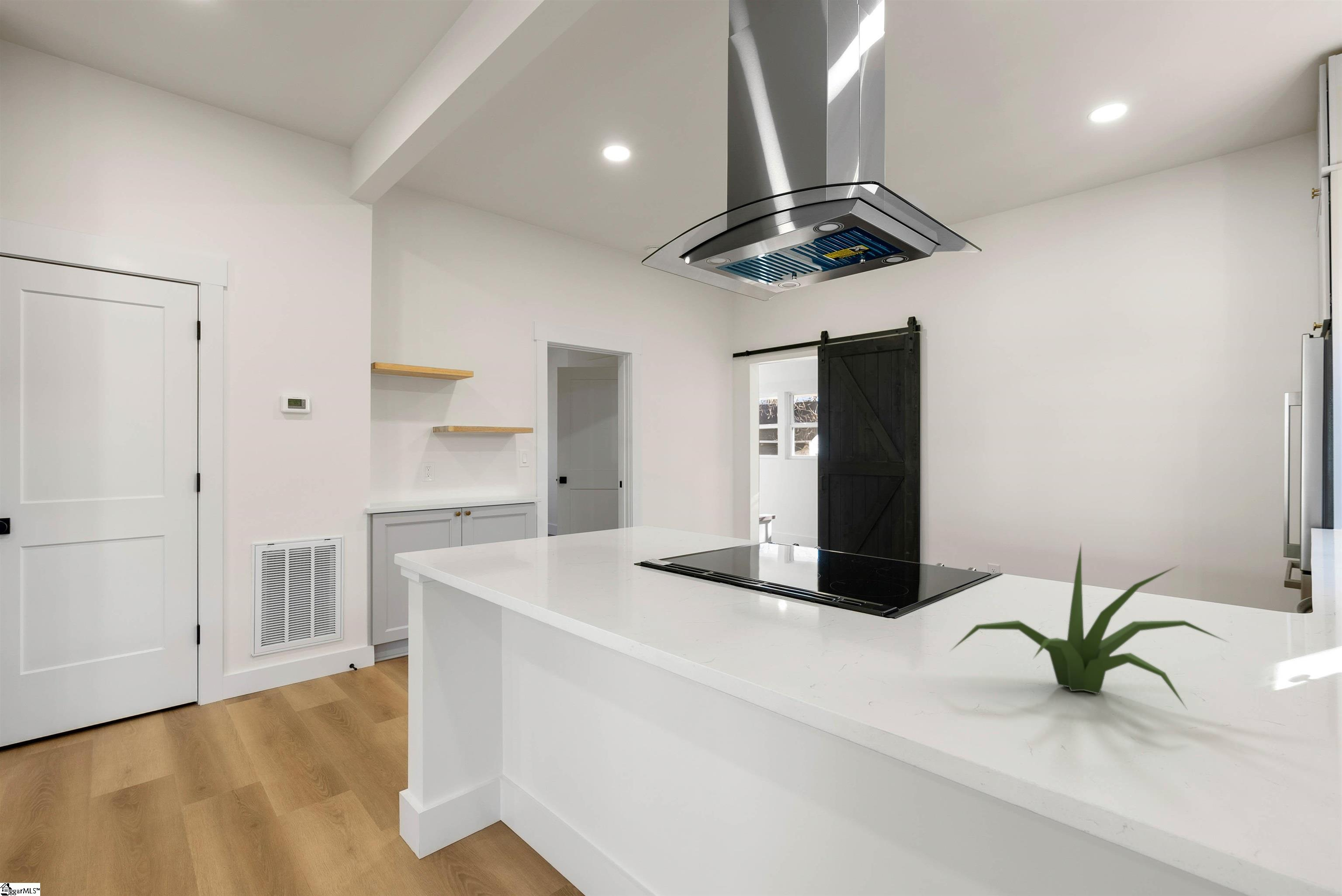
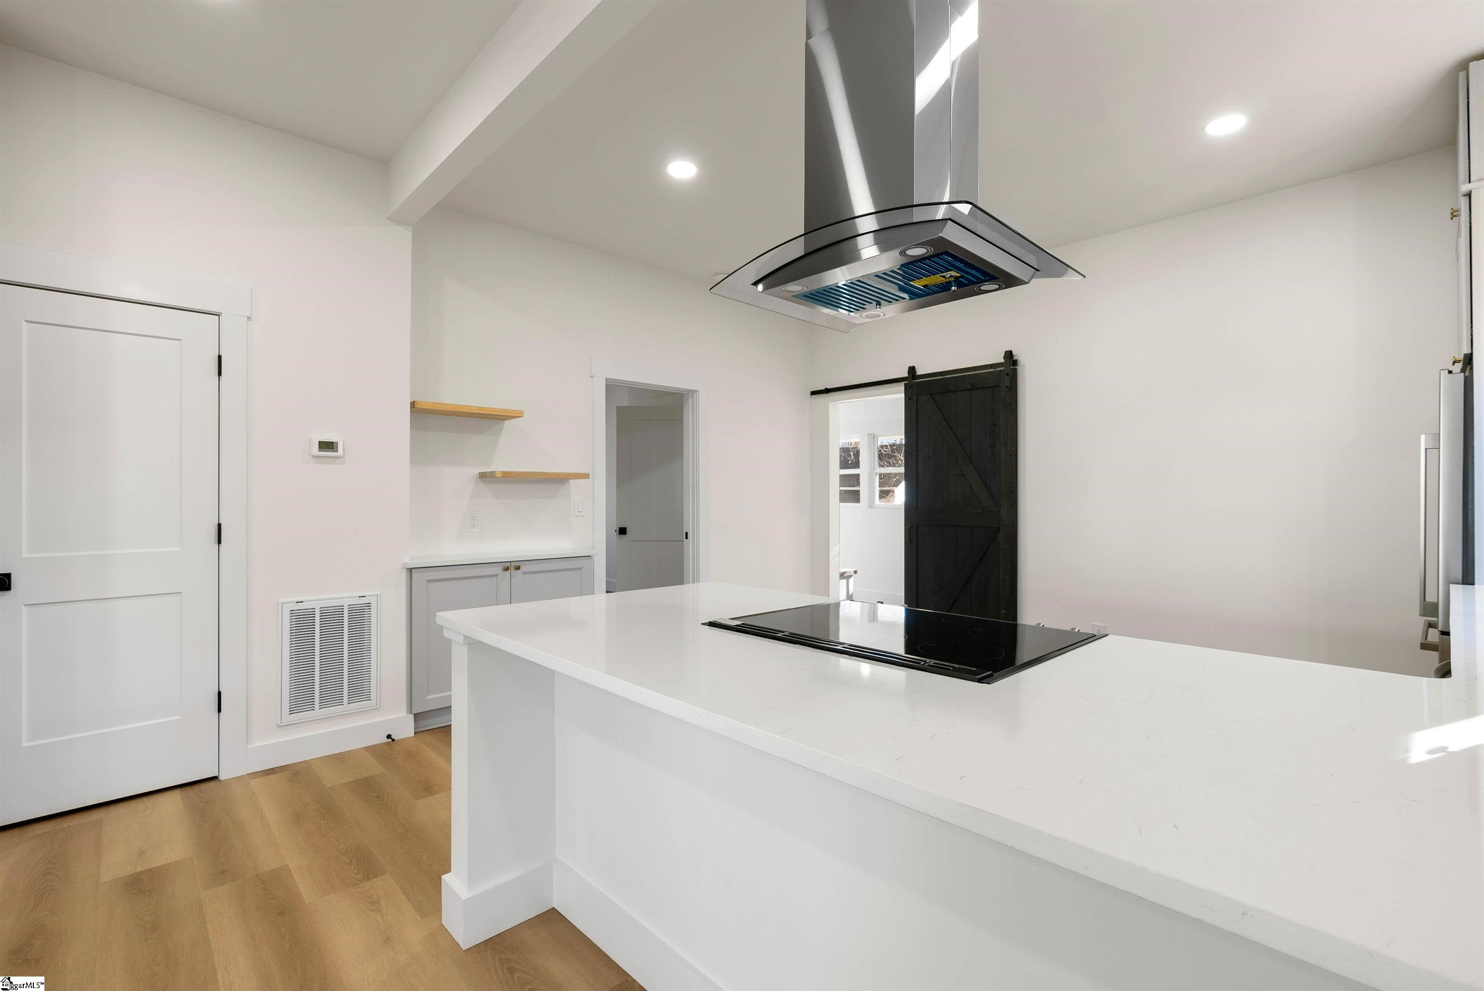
- plant [948,542,1231,710]
